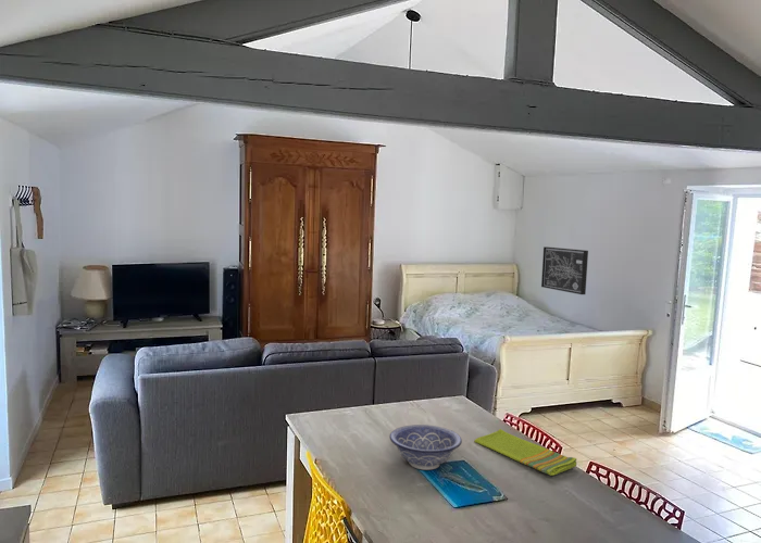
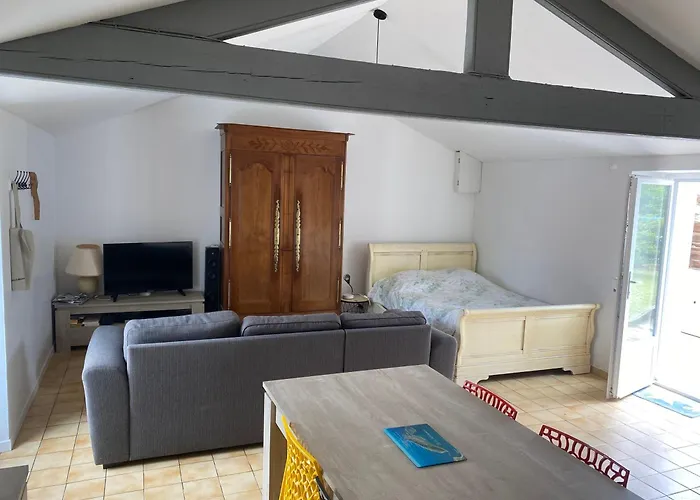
- wall art [540,245,589,295]
- dish towel [473,428,577,477]
- decorative bowl [389,424,463,471]
